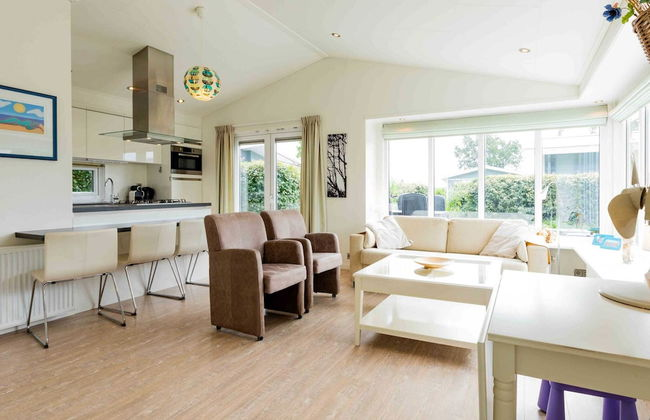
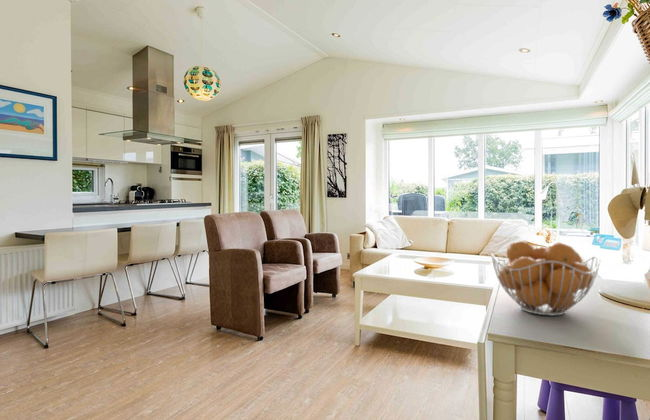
+ fruit basket [490,240,601,317]
